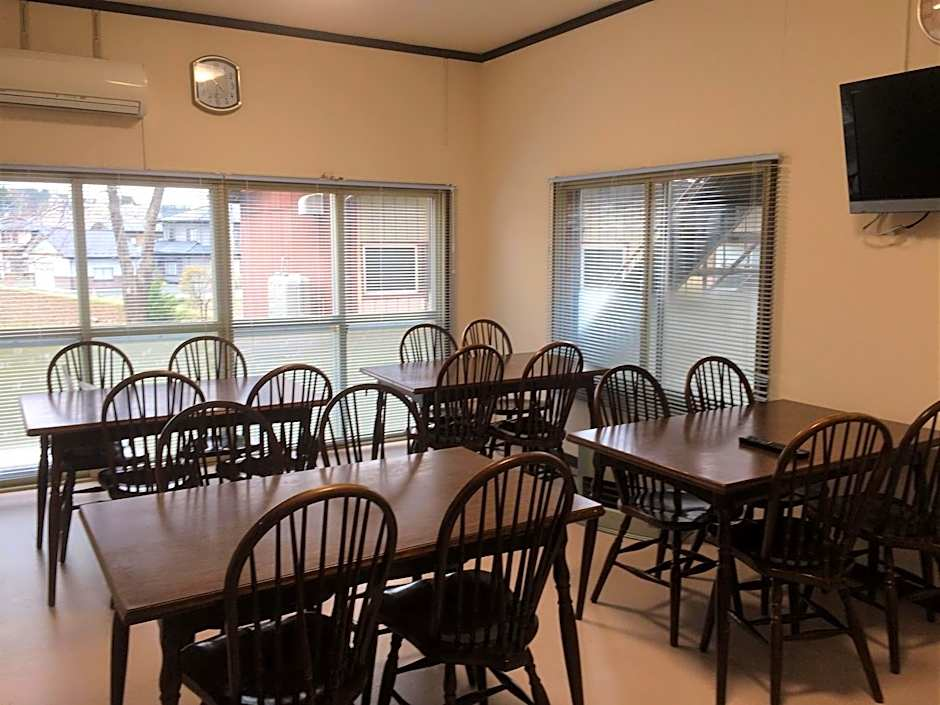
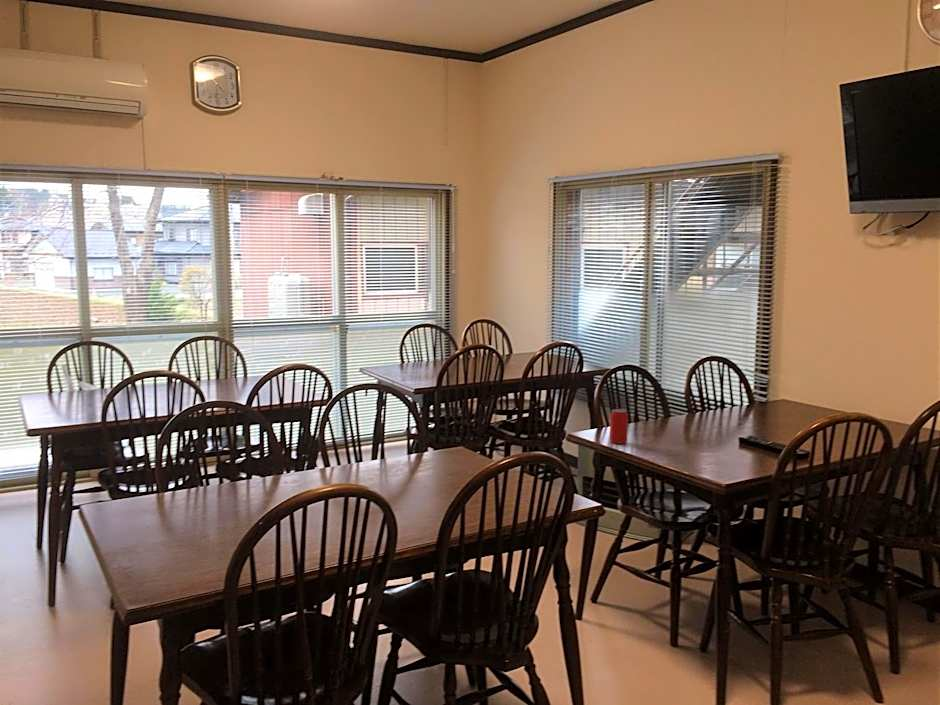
+ beverage can [609,408,629,445]
